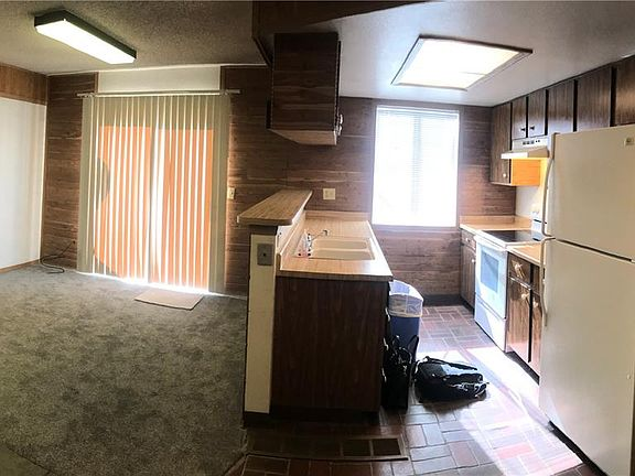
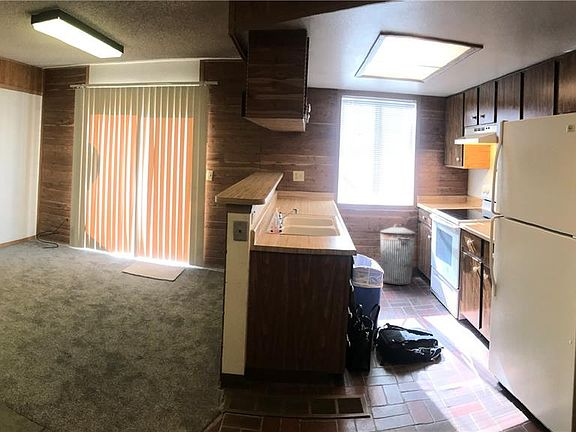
+ trash can [379,223,417,285]
